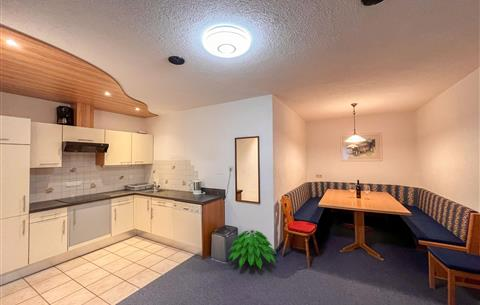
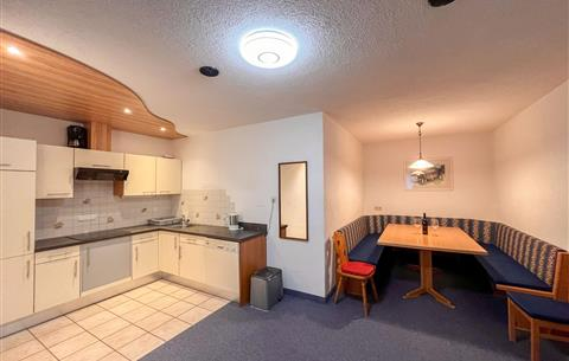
- indoor plant [227,229,278,270]
